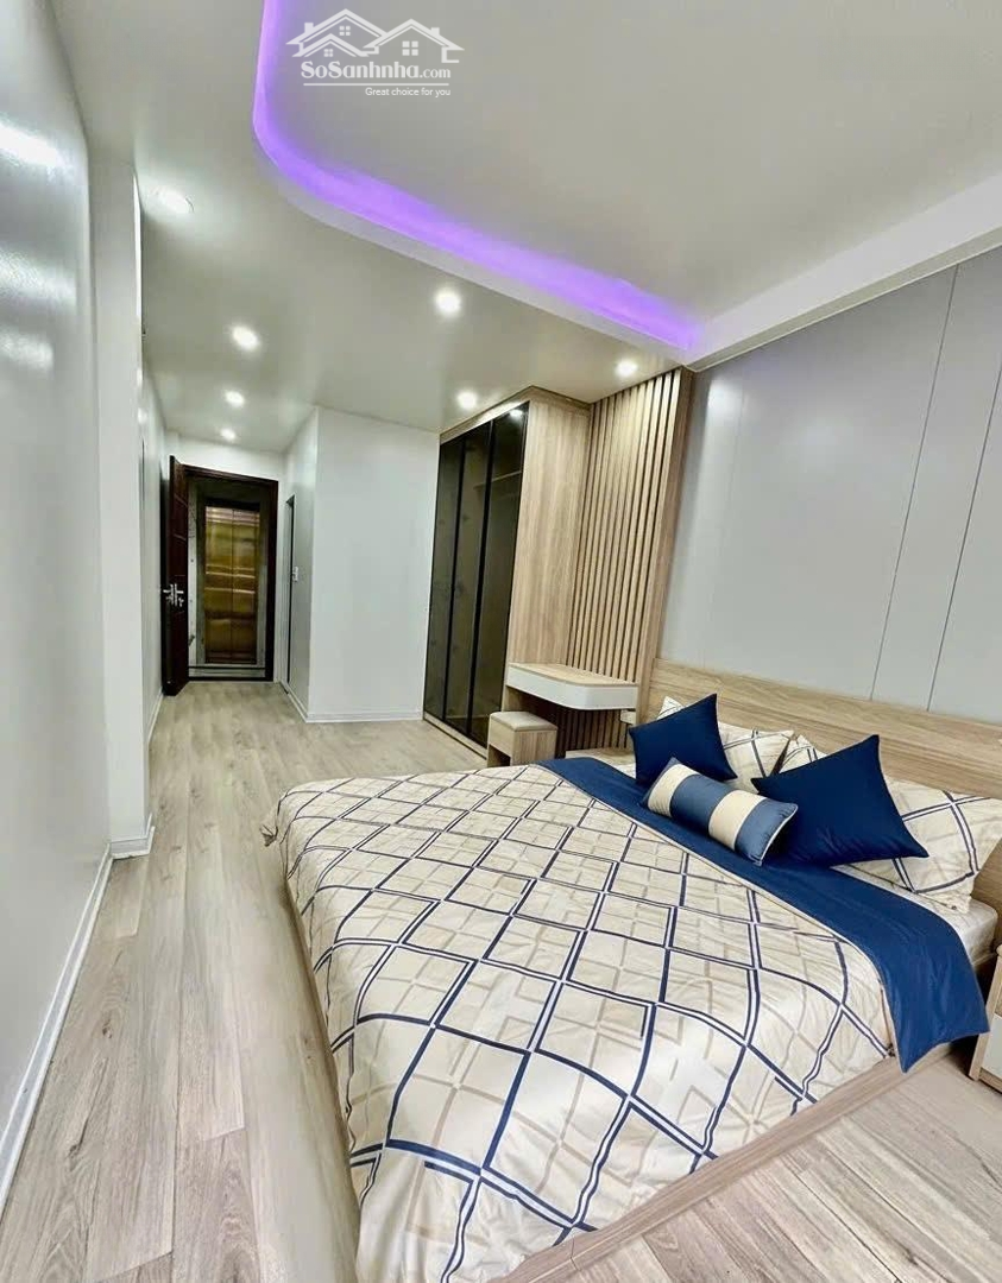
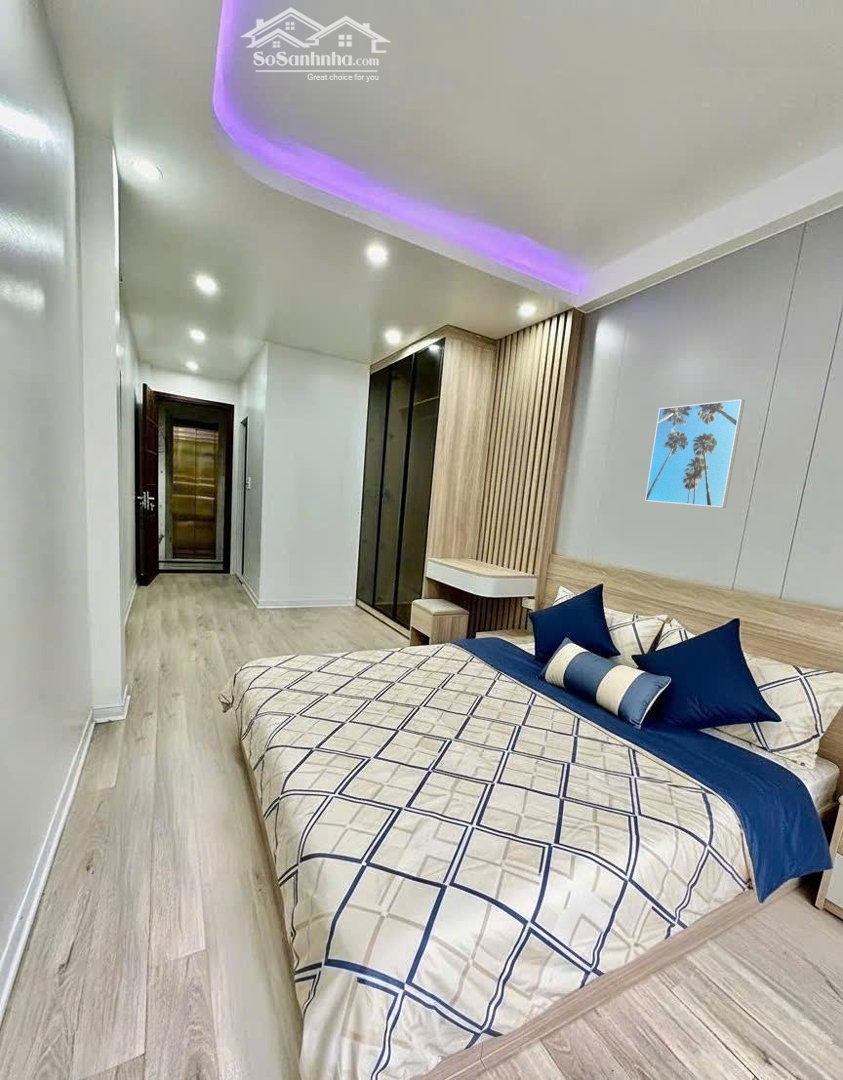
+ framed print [644,398,745,509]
